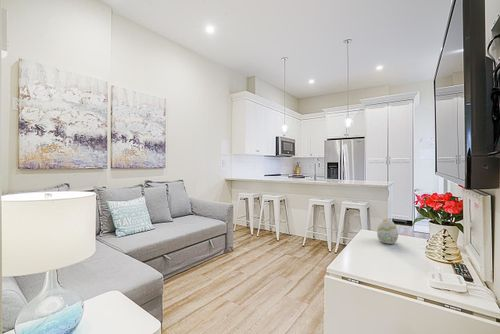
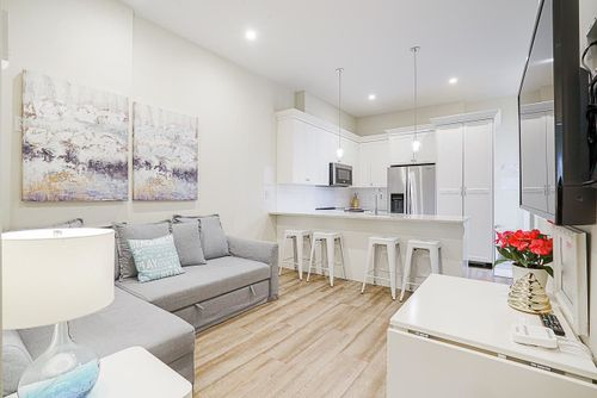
- decorative egg [376,218,399,245]
